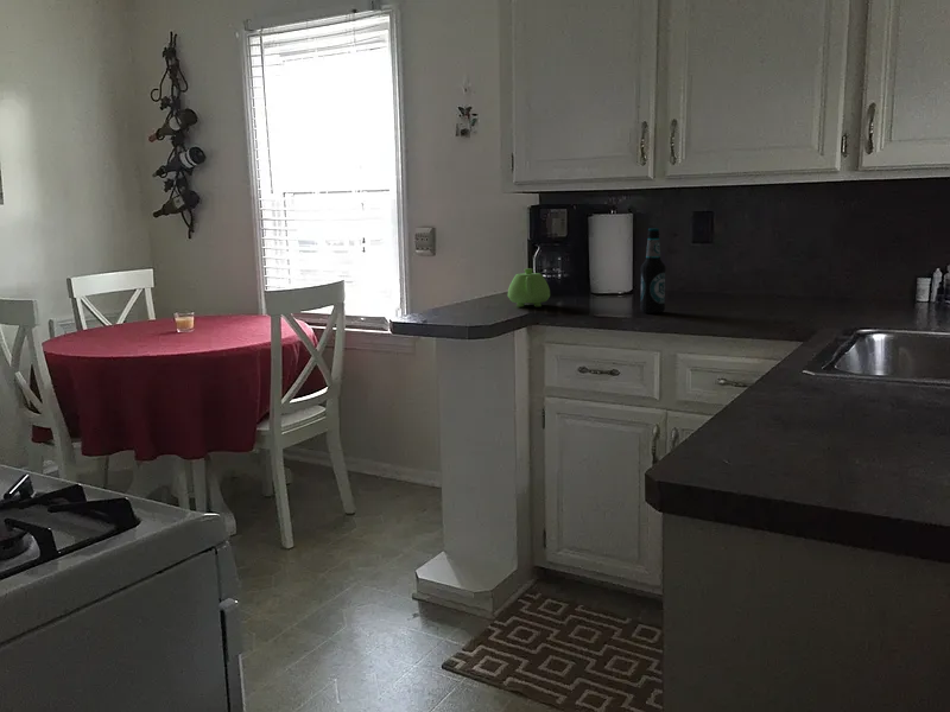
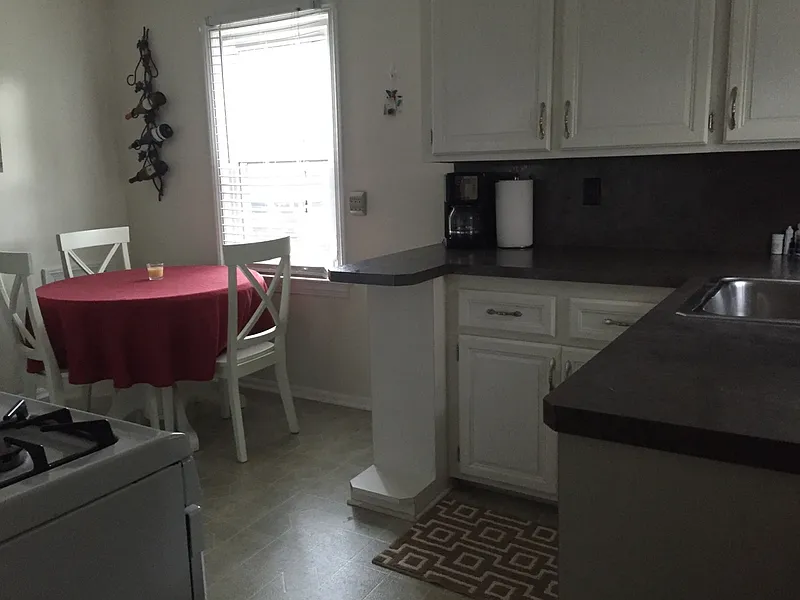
- bottle [639,227,666,314]
- teapot [507,267,551,309]
